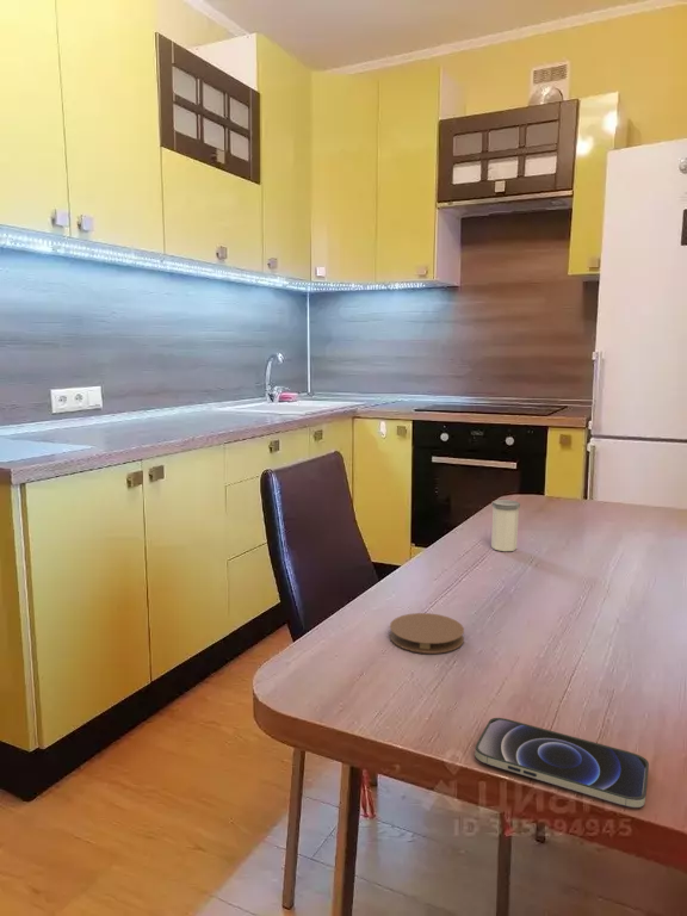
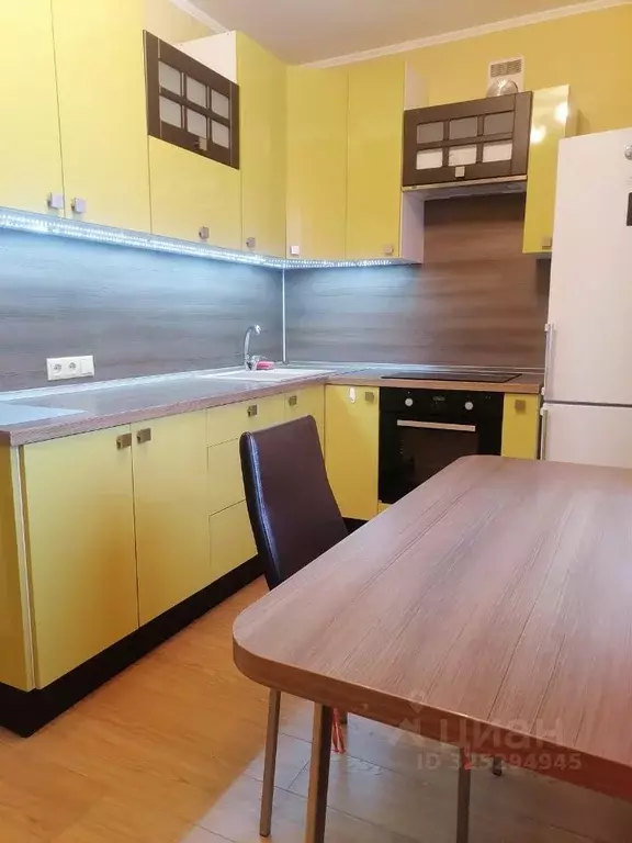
- smartphone [474,717,650,809]
- coaster [389,612,465,655]
- salt shaker [490,499,521,552]
